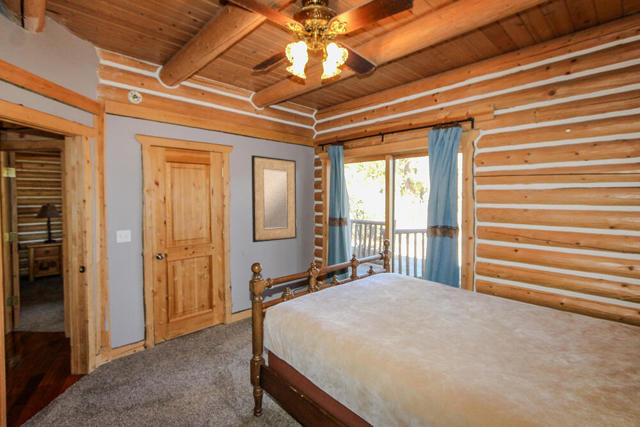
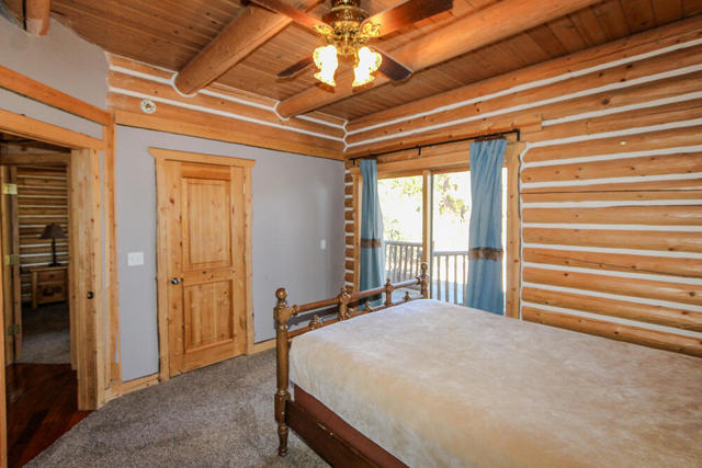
- home mirror [251,154,298,243]
